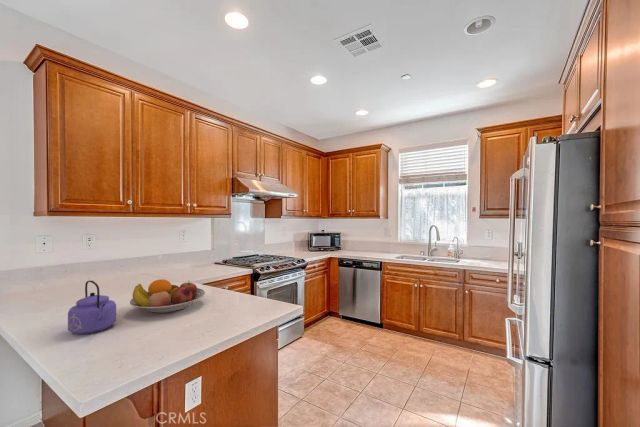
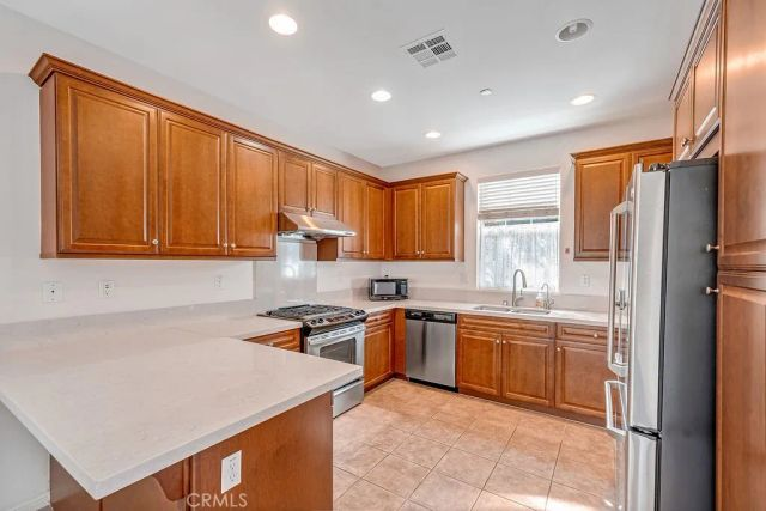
- kettle [67,280,117,335]
- fruit bowl [129,278,206,314]
